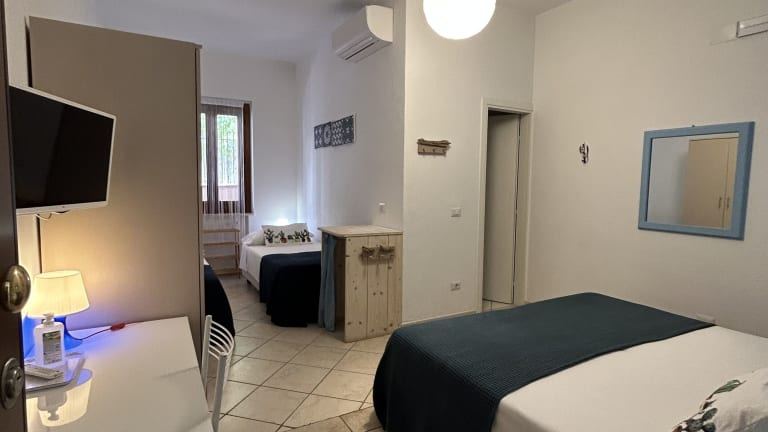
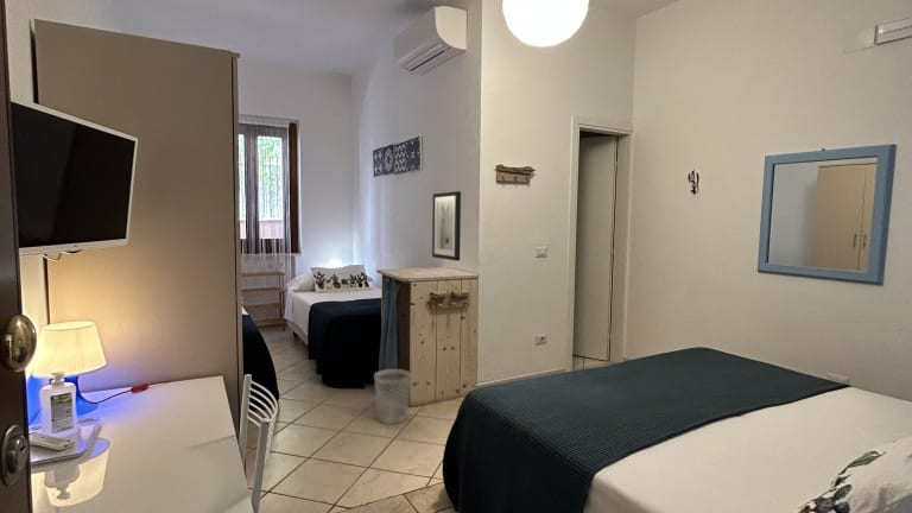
+ wall art [431,190,462,262]
+ wastebasket [373,368,412,425]
